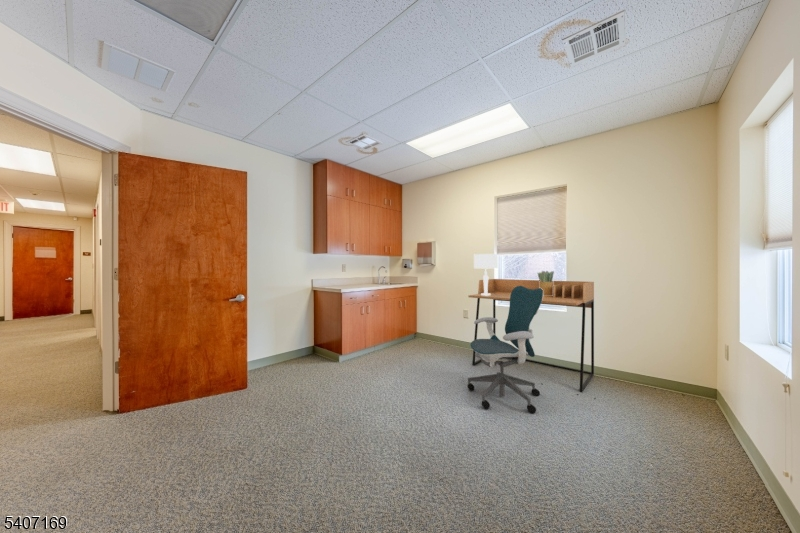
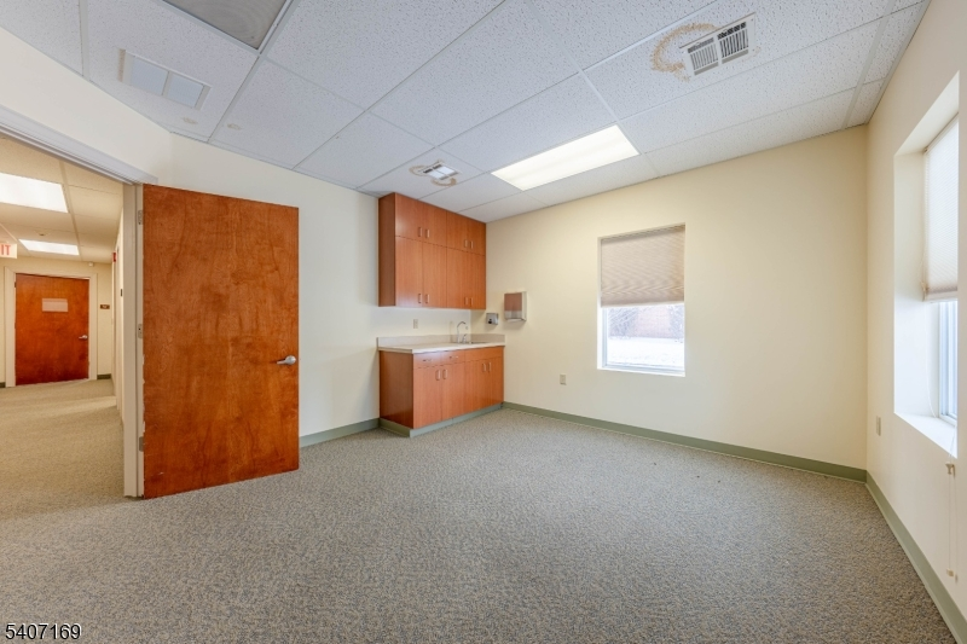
- office chair [466,286,543,414]
- desk [467,278,595,393]
- potted plant [536,270,555,296]
- table lamp [473,253,499,295]
